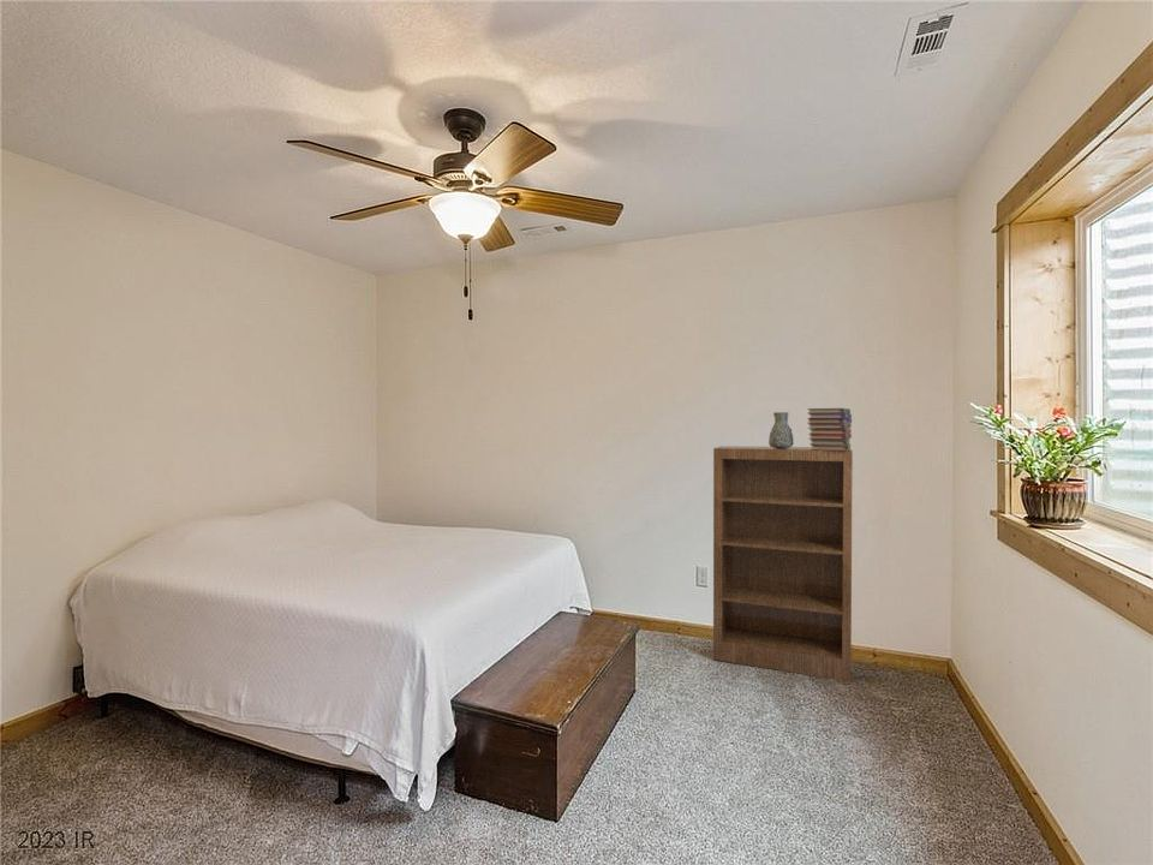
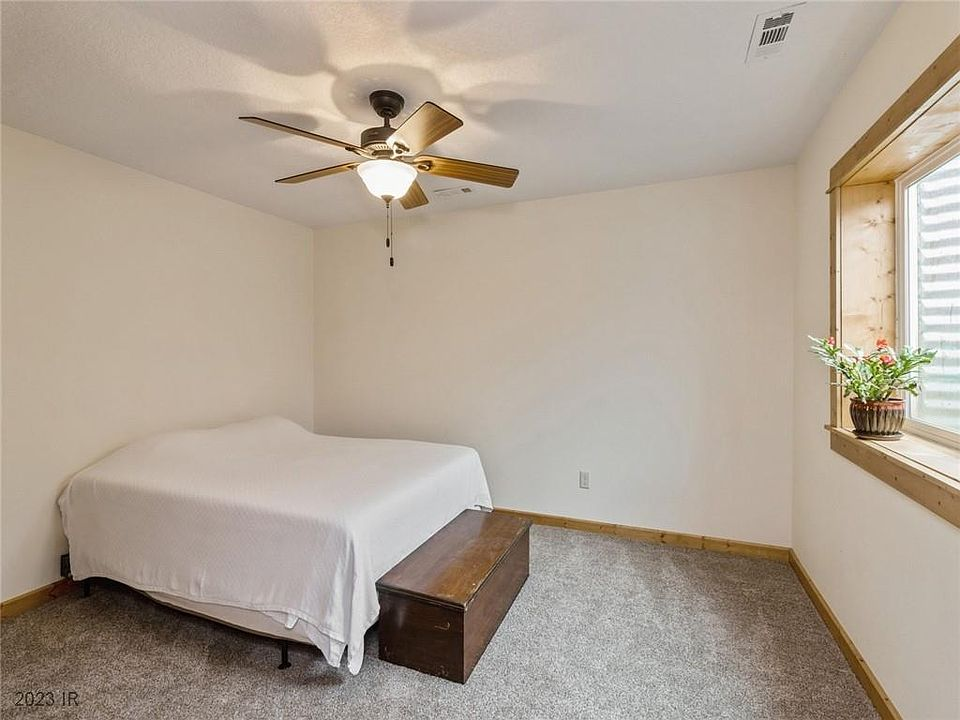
- bookshelf [712,445,854,682]
- book stack [806,407,853,451]
- decorative vase [767,411,795,448]
